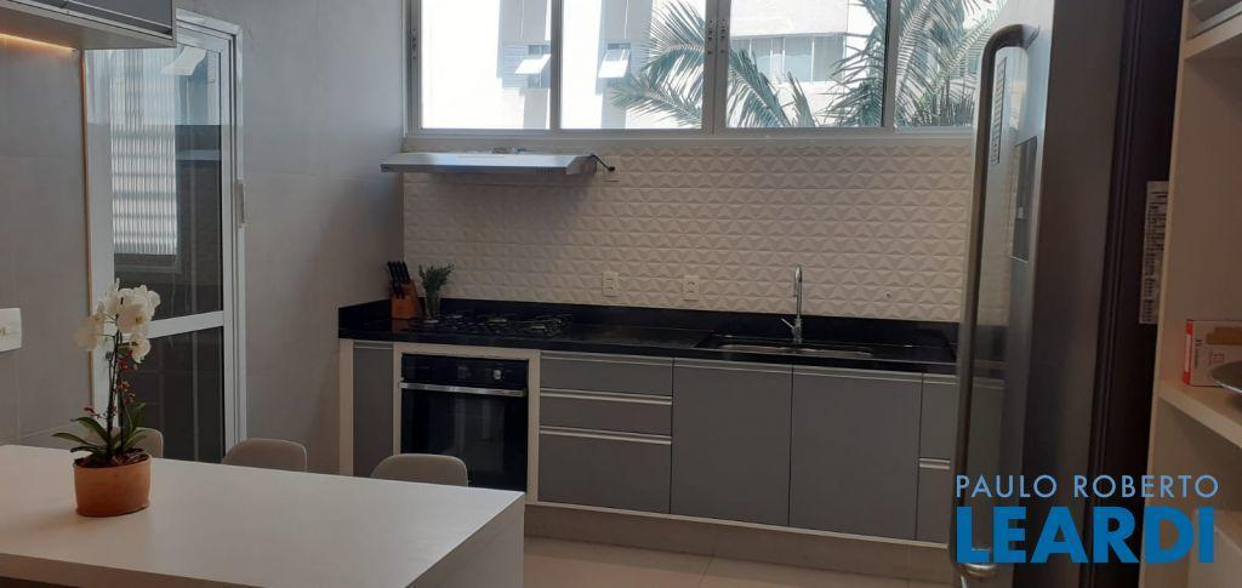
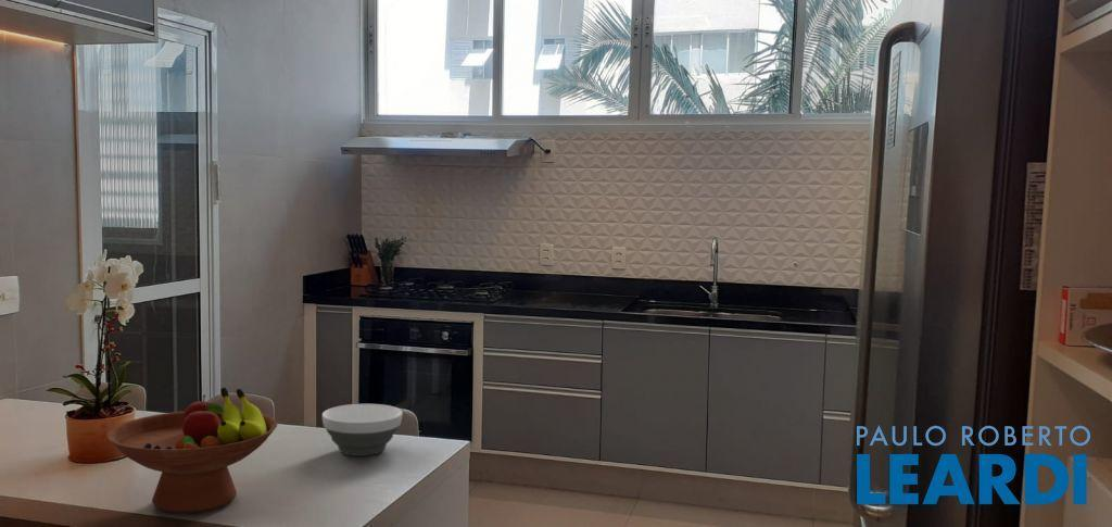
+ bowl [321,403,404,457]
+ fruit bowl [105,387,278,514]
